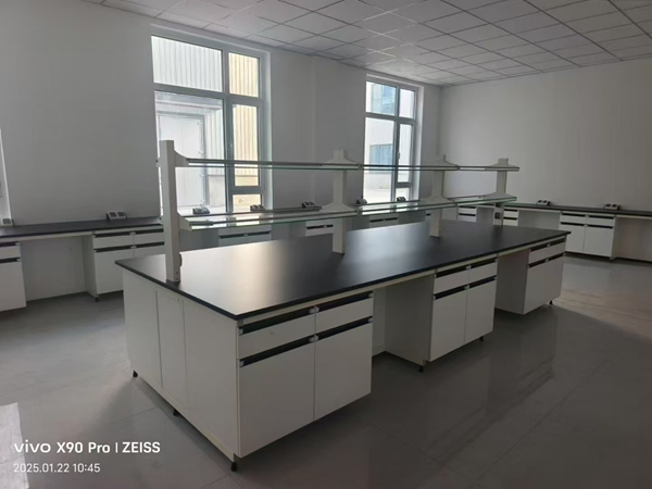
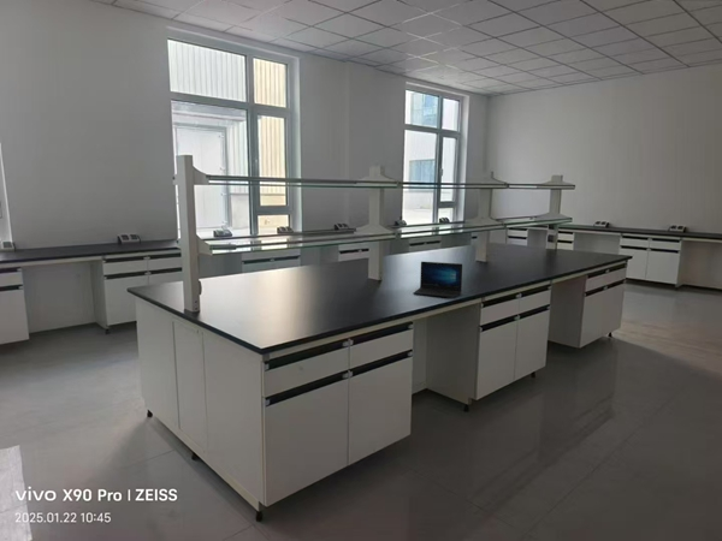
+ laptop [413,261,463,299]
